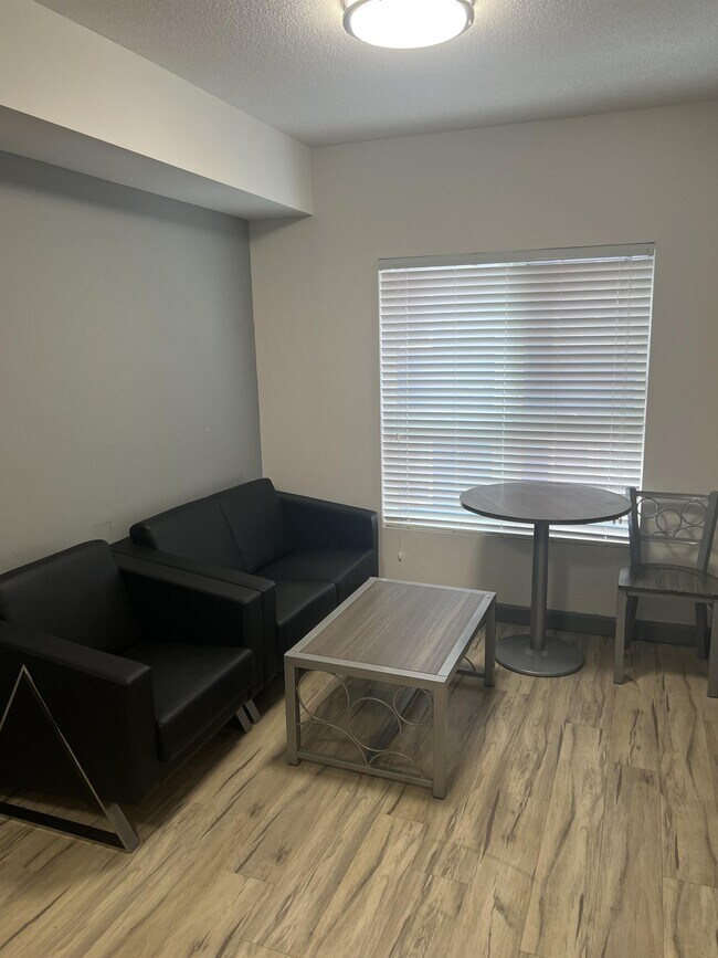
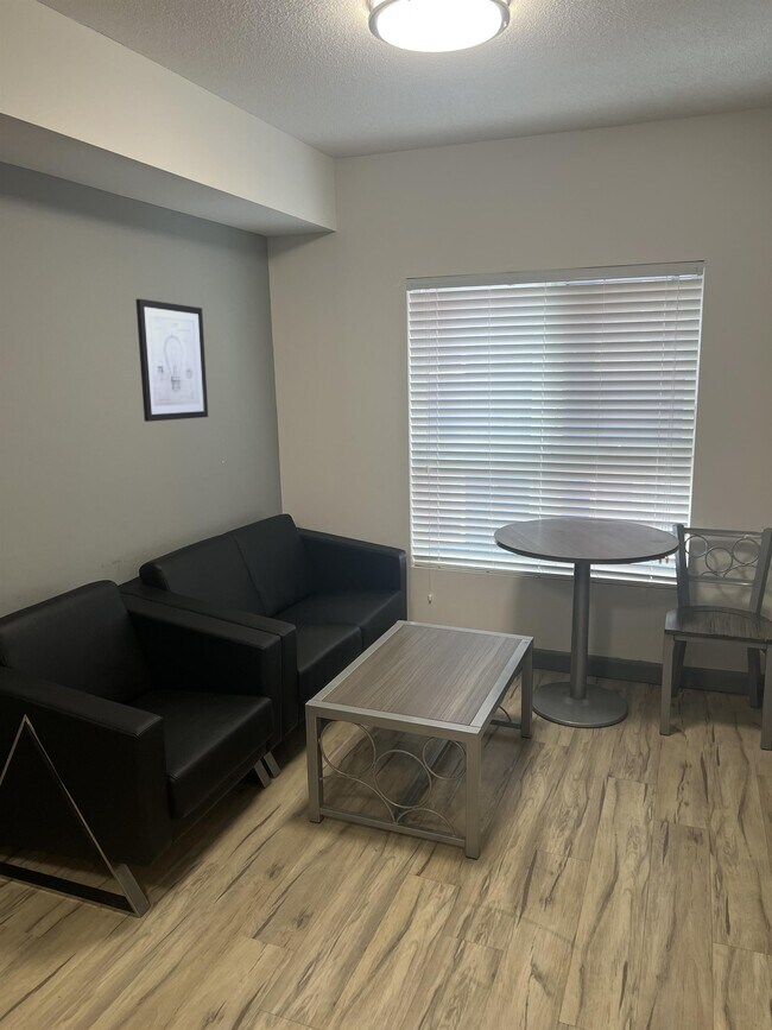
+ wall art [135,298,209,423]
